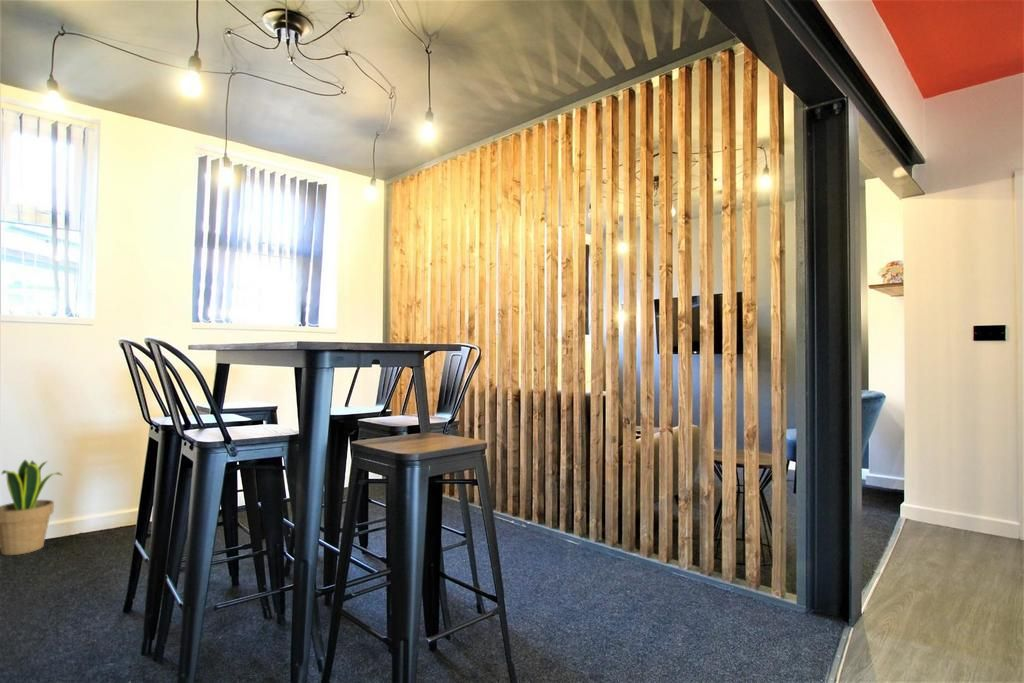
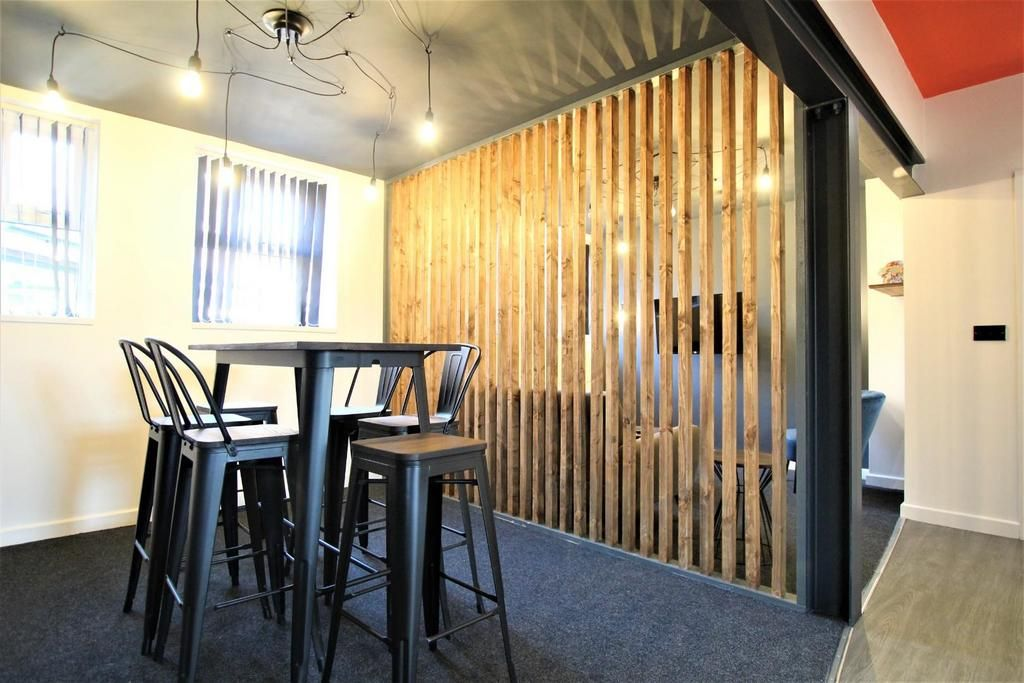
- potted plant [0,458,63,556]
